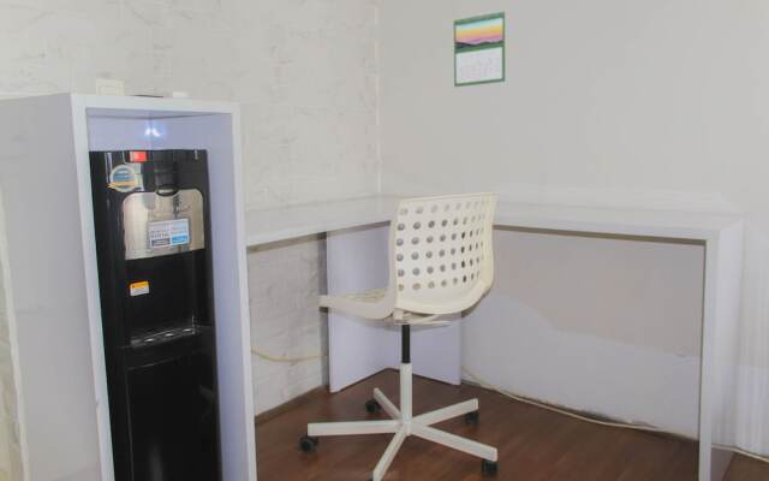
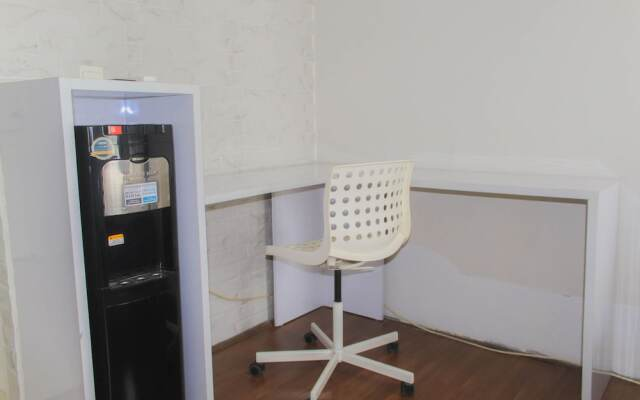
- calendar [453,8,507,88]
